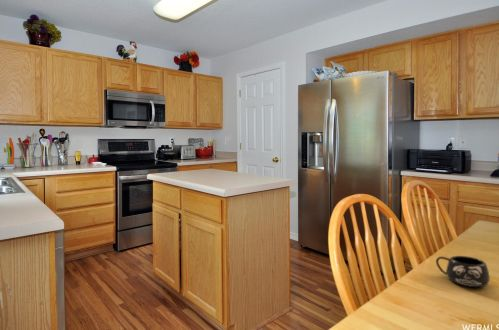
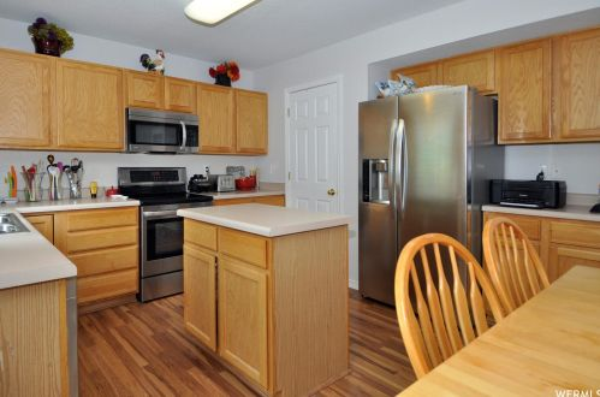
- mug [435,255,491,288]
